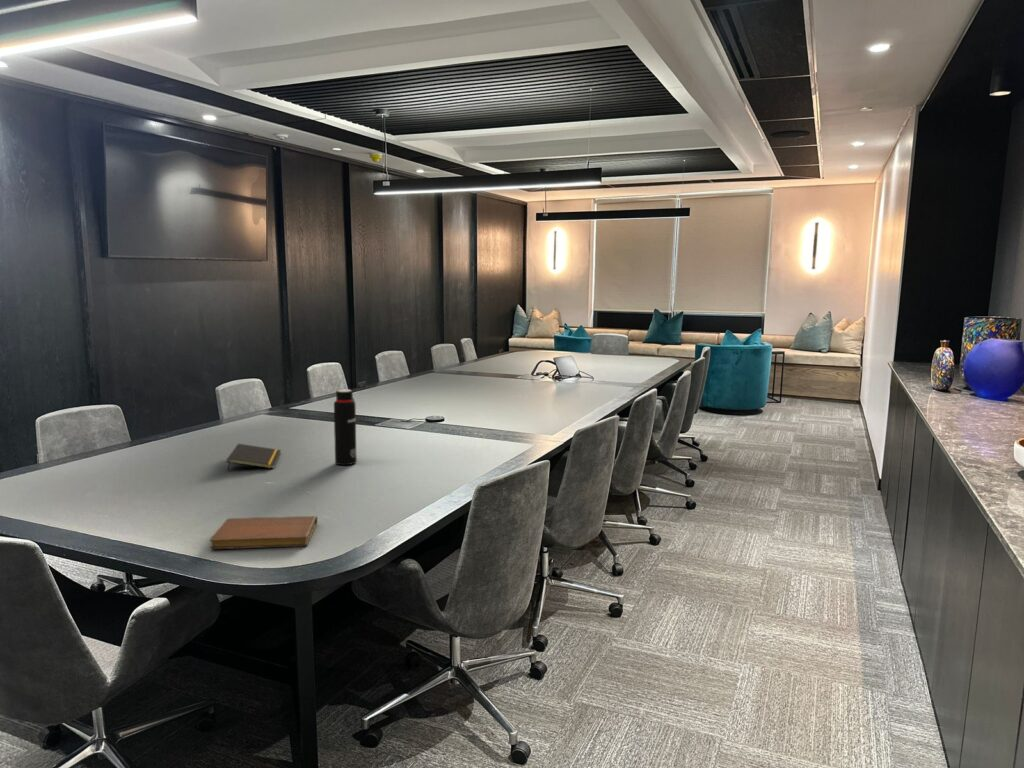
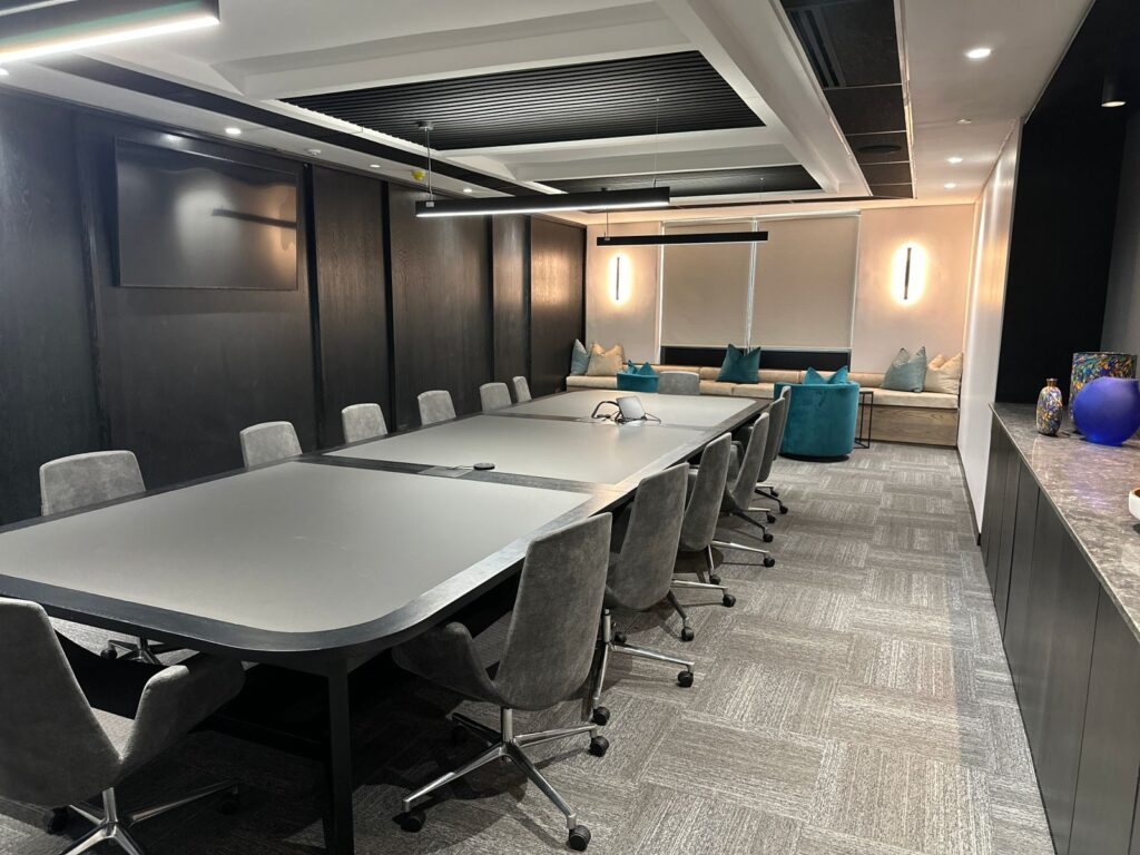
- notepad [226,443,282,472]
- water bottle [333,388,358,466]
- notebook [209,515,318,550]
